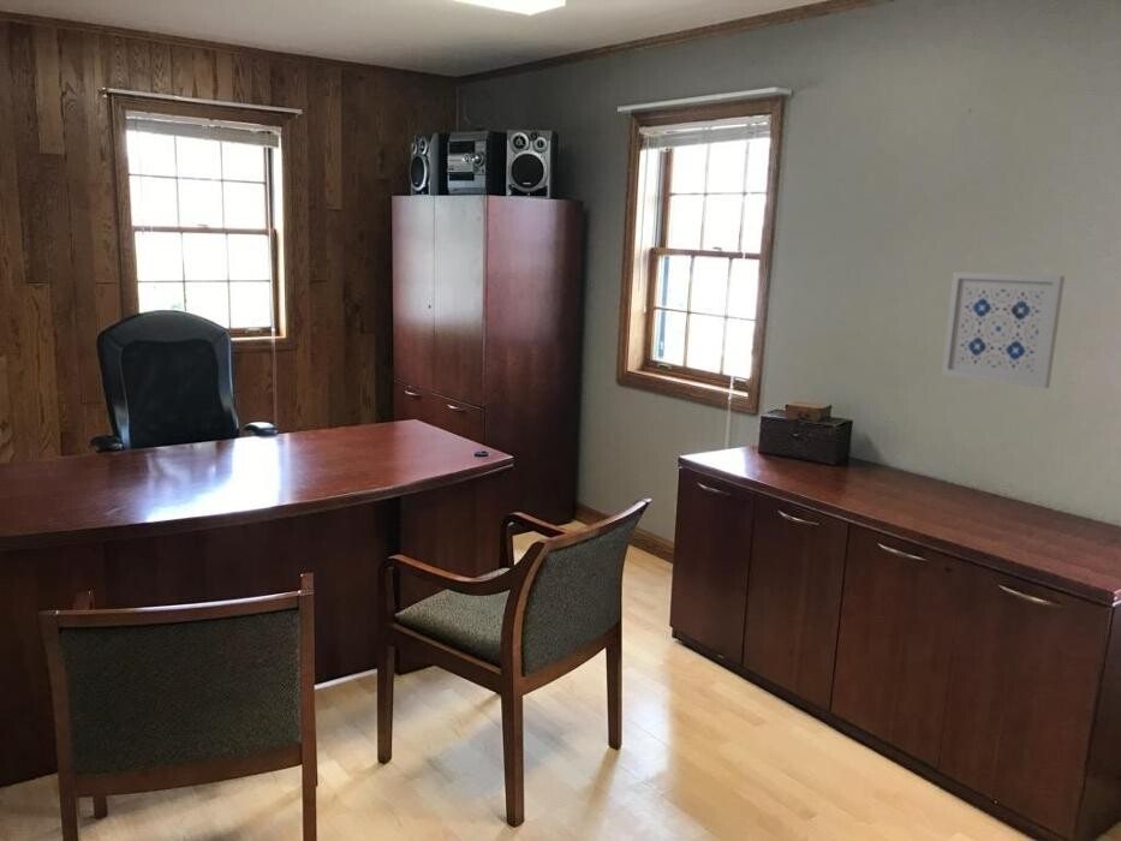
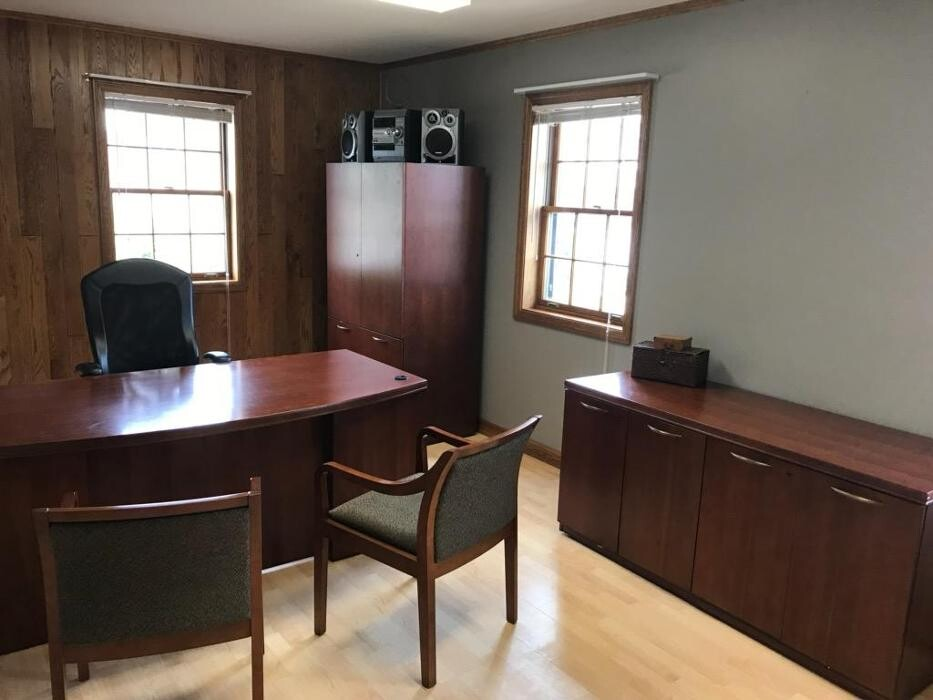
- wall art [941,270,1066,389]
